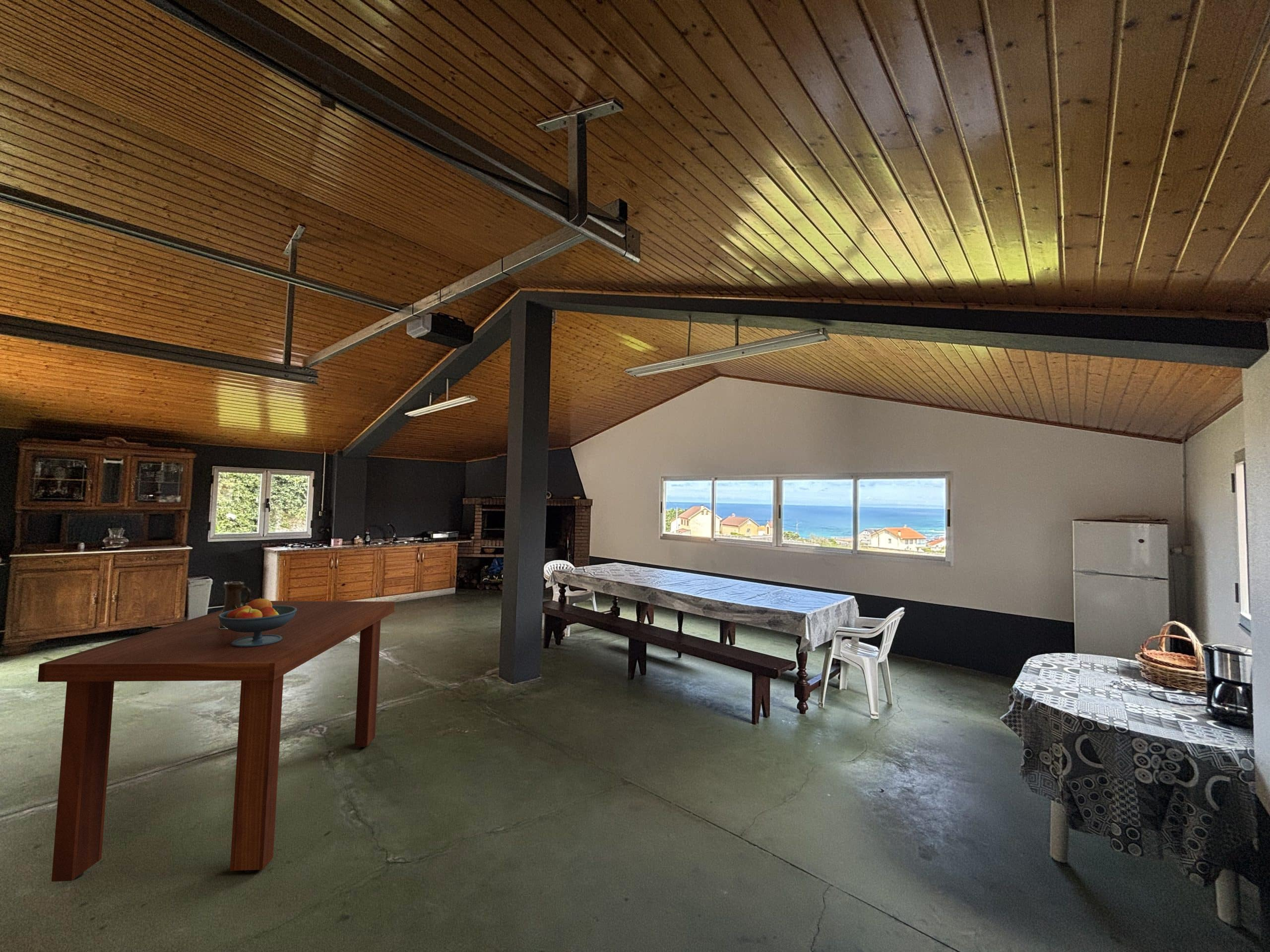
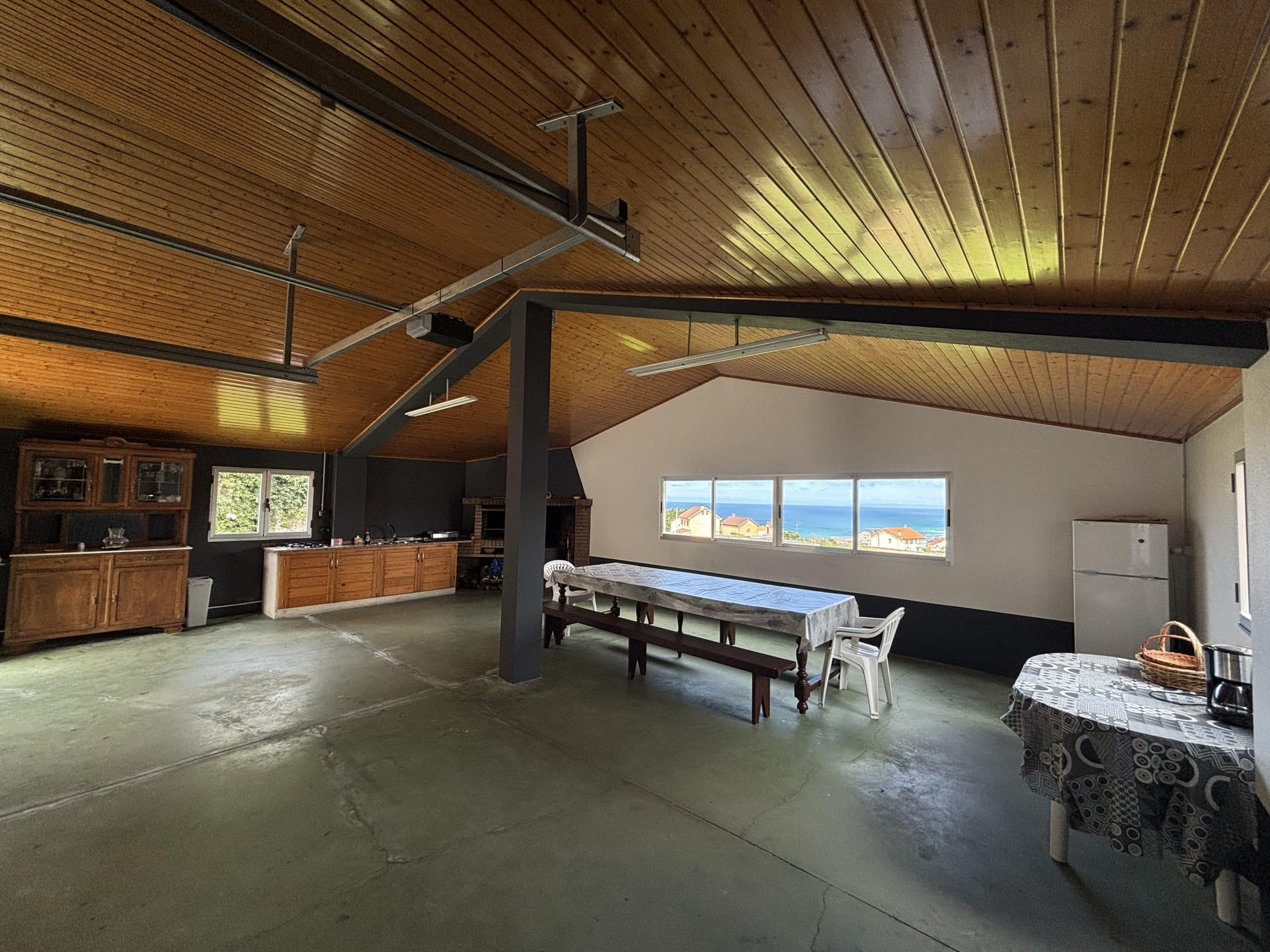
- pitcher [219,582,252,629]
- dining table [37,600,395,882]
- fruit bowl [218,597,297,647]
